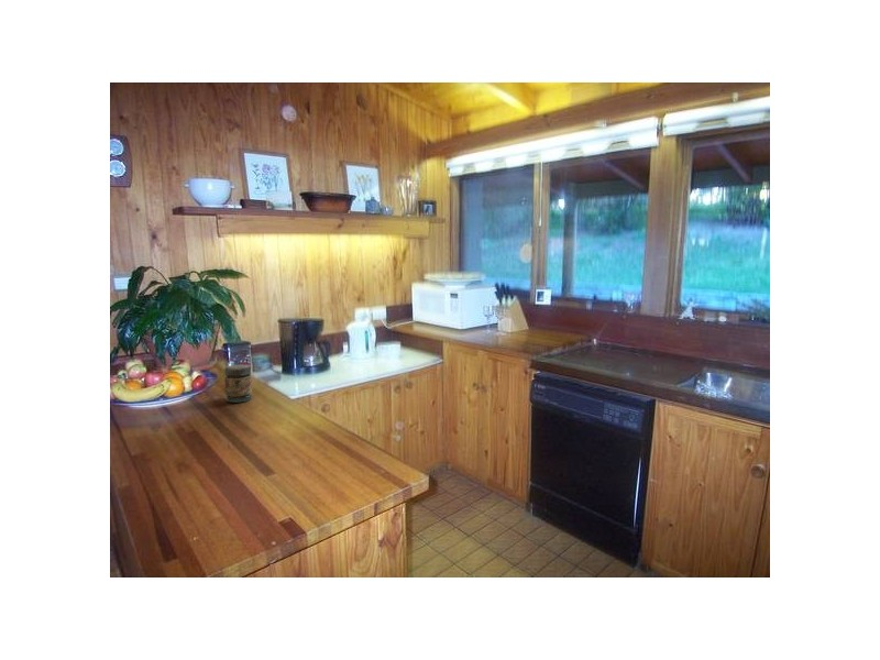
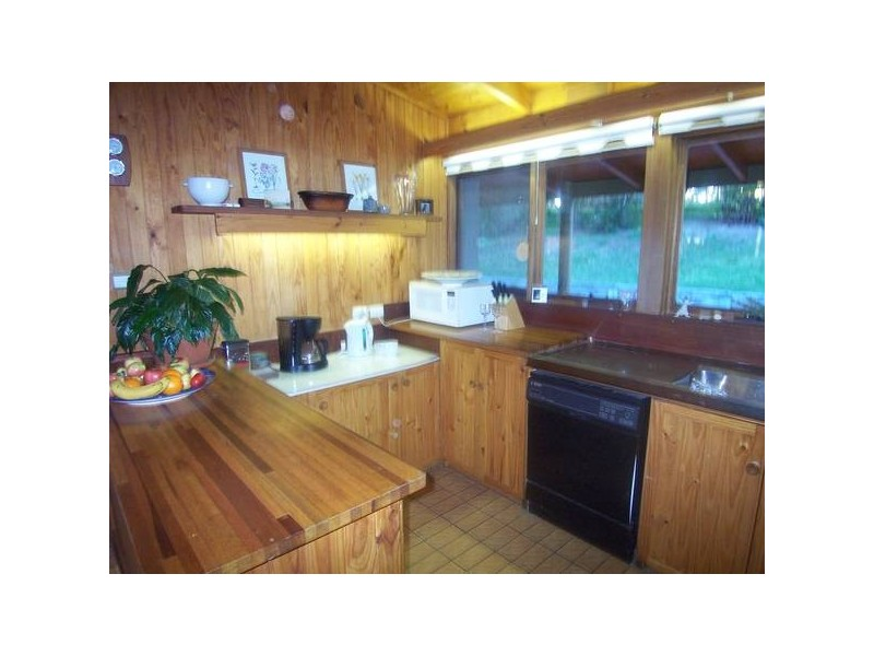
- jar [224,364,253,404]
